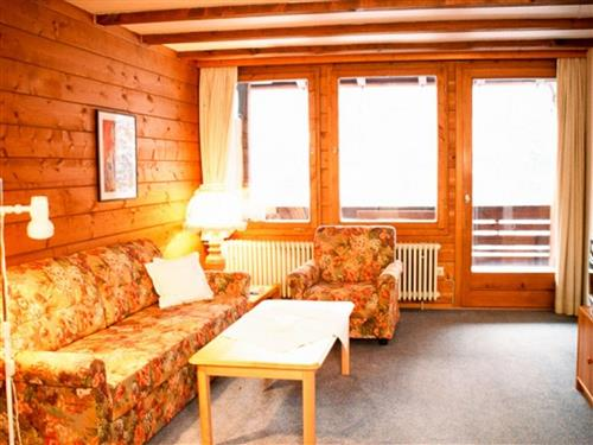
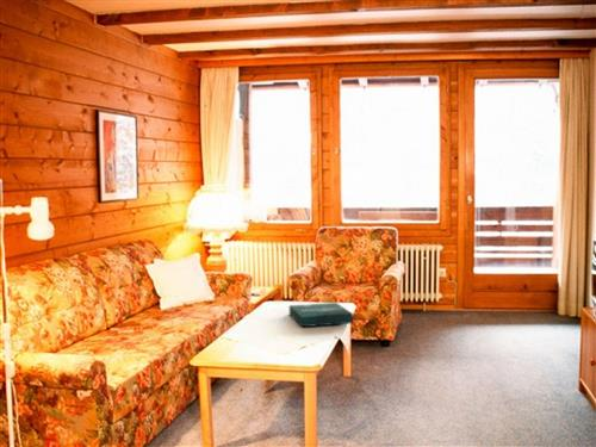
+ pizza box [288,302,354,328]
